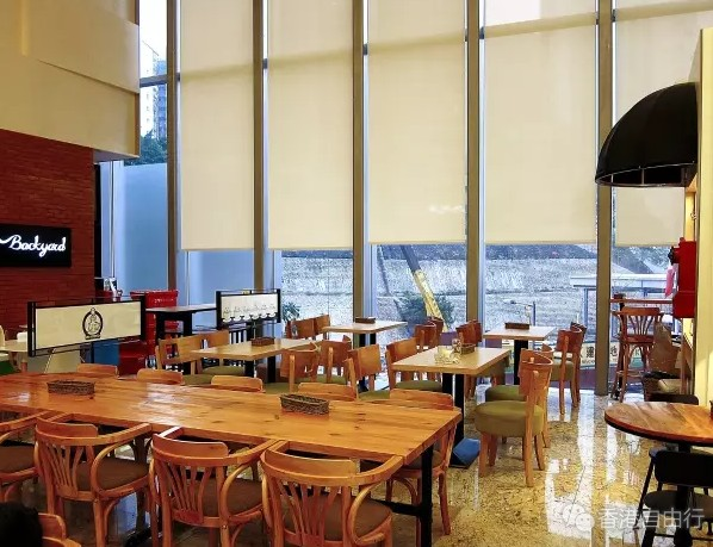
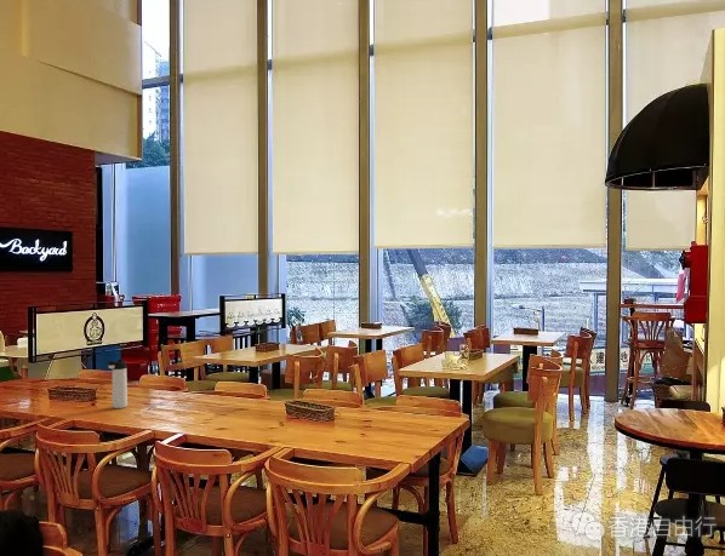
+ thermos bottle [105,359,129,409]
